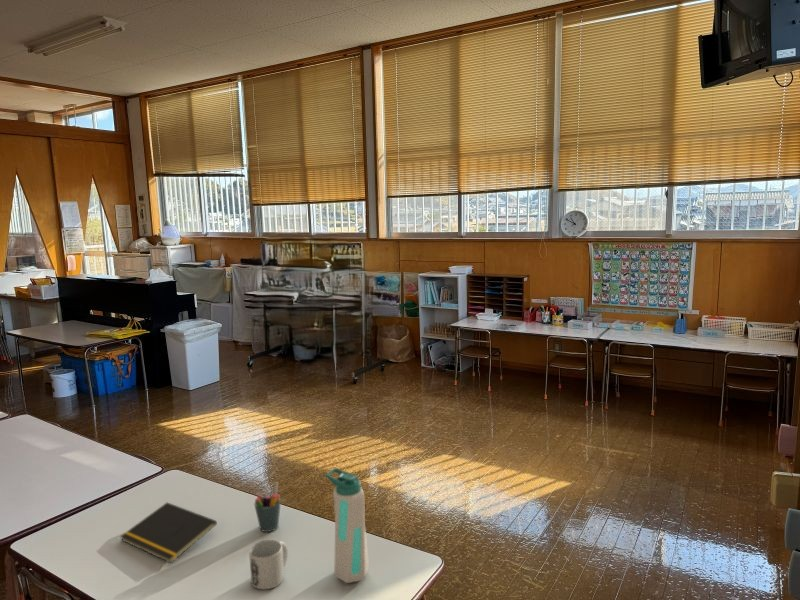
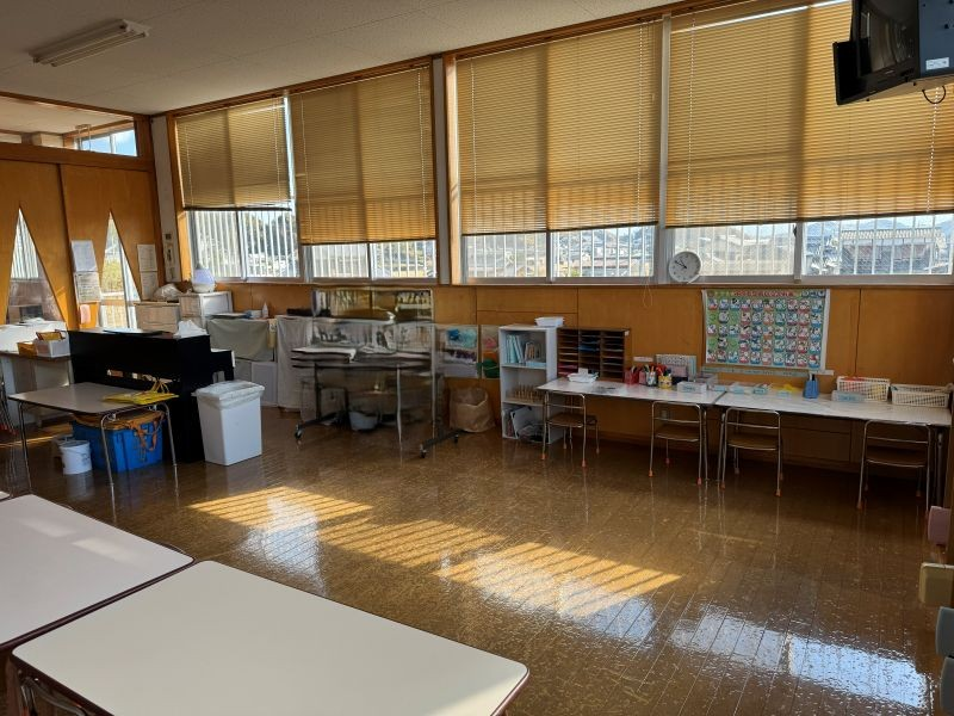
- pen holder [253,481,282,533]
- water bottle [325,467,370,584]
- mug [248,539,289,590]
- notepad [119,501,218,564]
